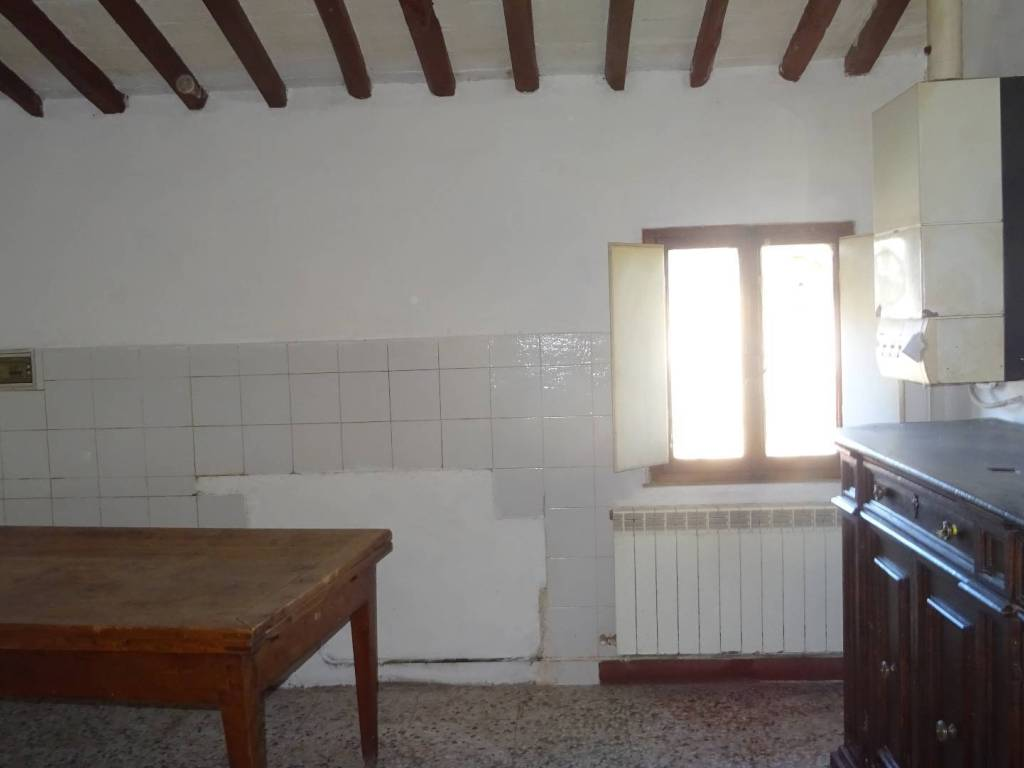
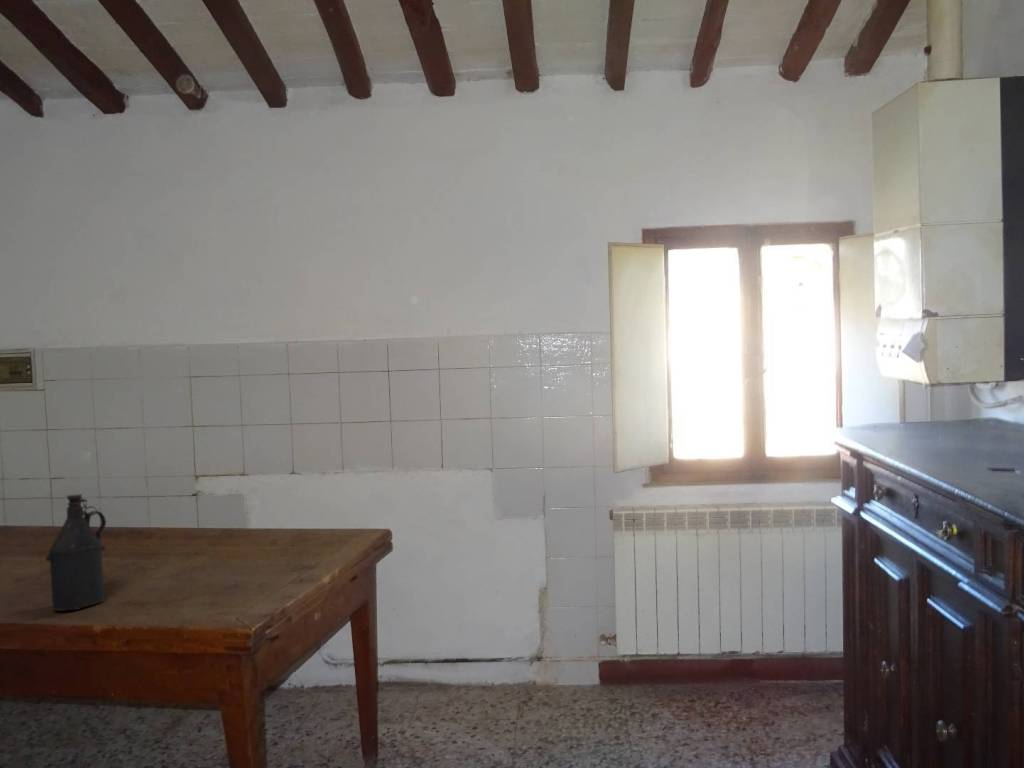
+ bottle [45,493,107,612]
